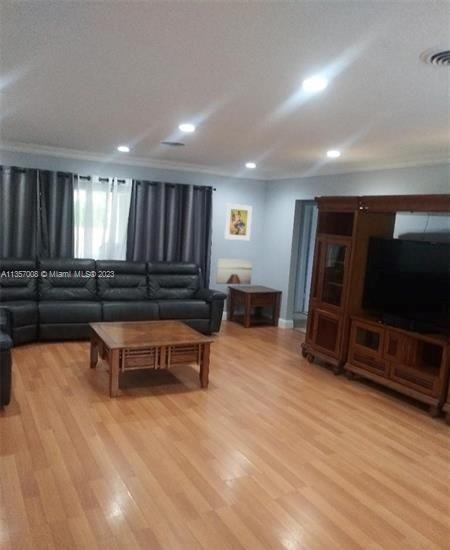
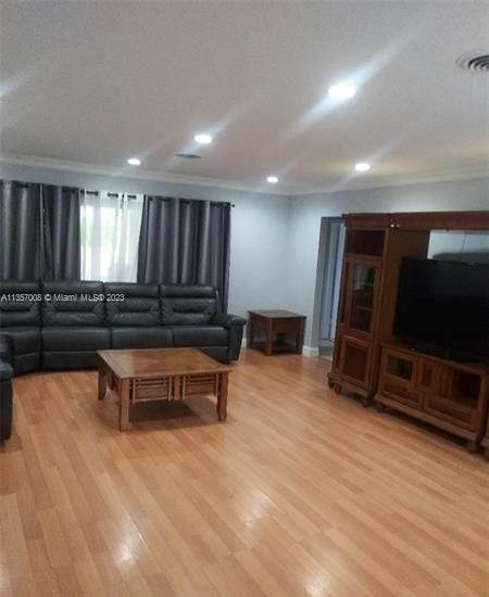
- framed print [223,203,253,242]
- wall art [215,257,253,286]
